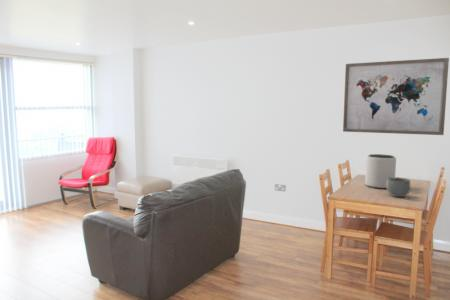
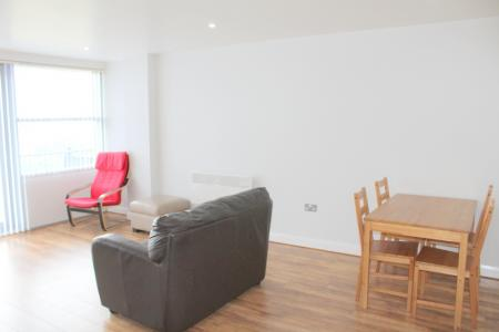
- wall art [342,57,450,136]
- bowl [386,176,411,198]
- plant pot [364,153,397,190]
